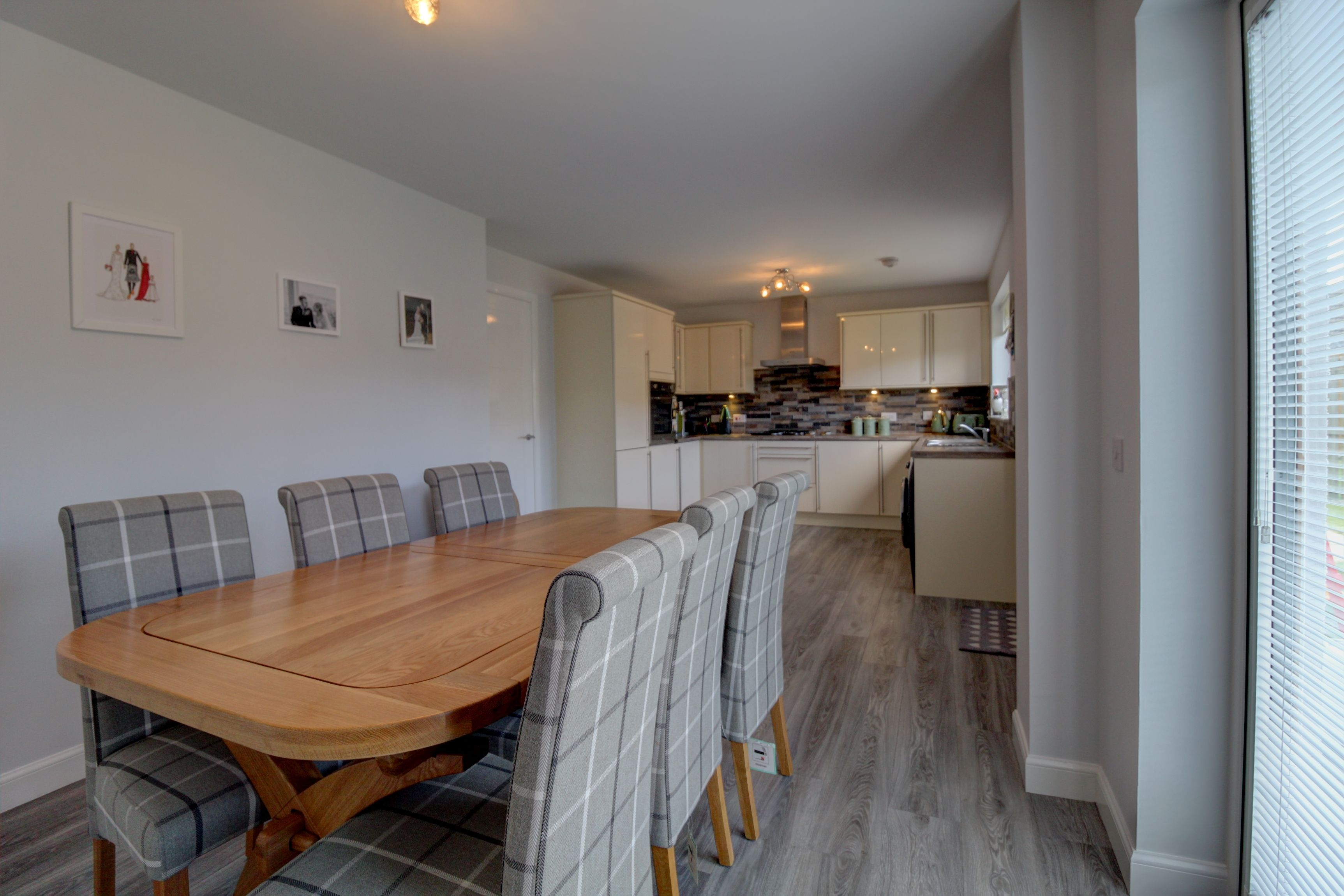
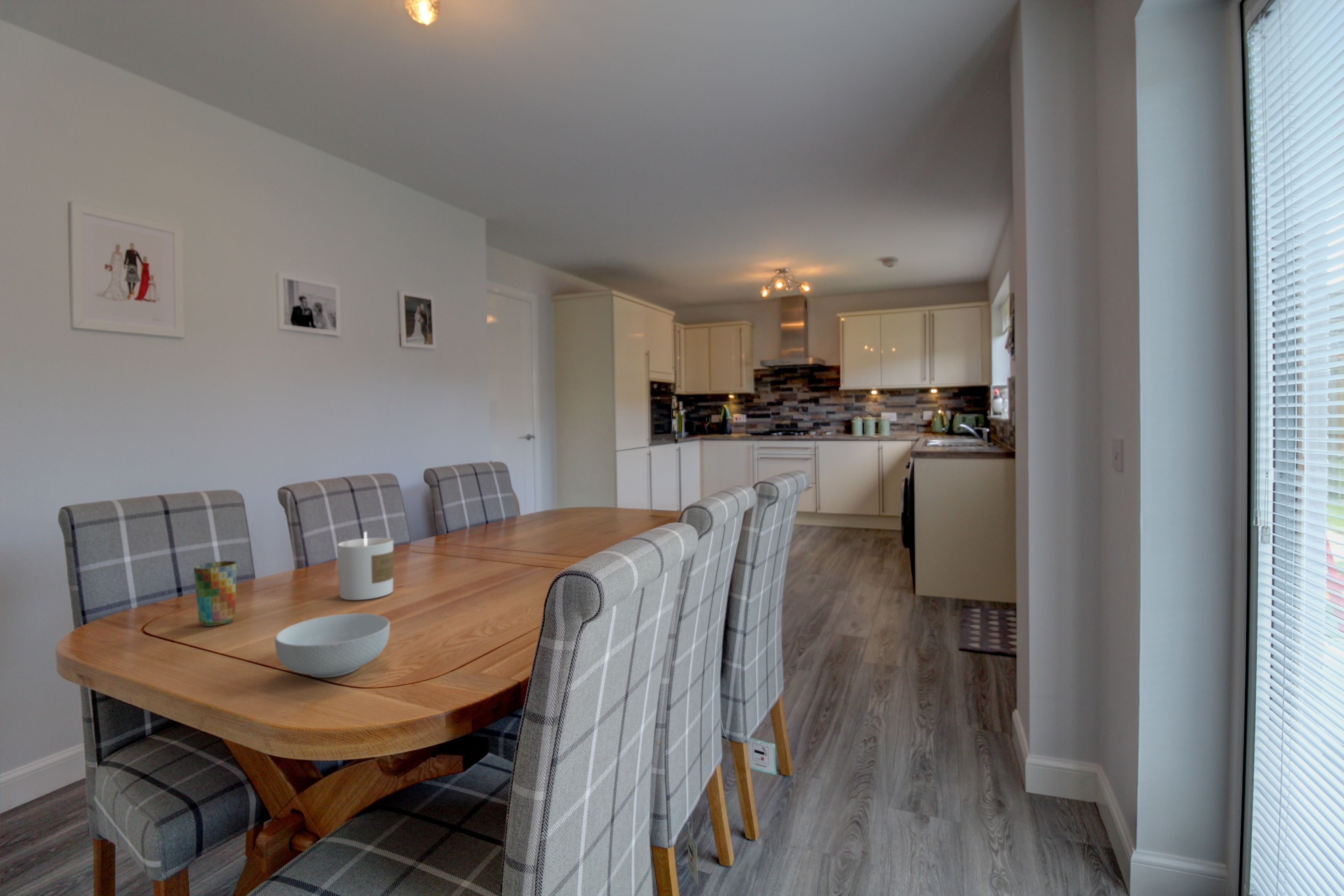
+ candle [337,531,394,600]
+ cereal bowl [274,613,390,678]
+ cup [193,561,237,626]
